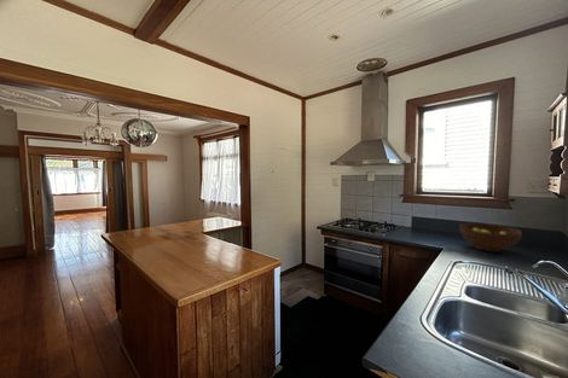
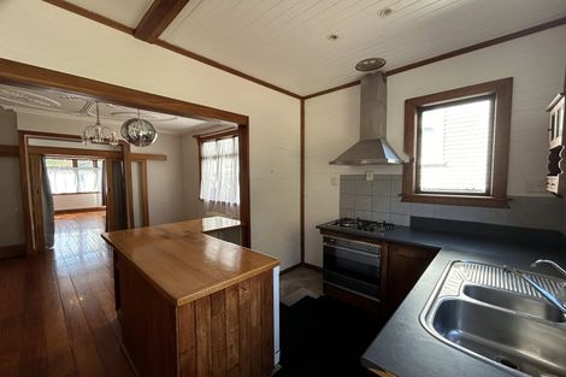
- fruit bowl [458,222,523,254]
